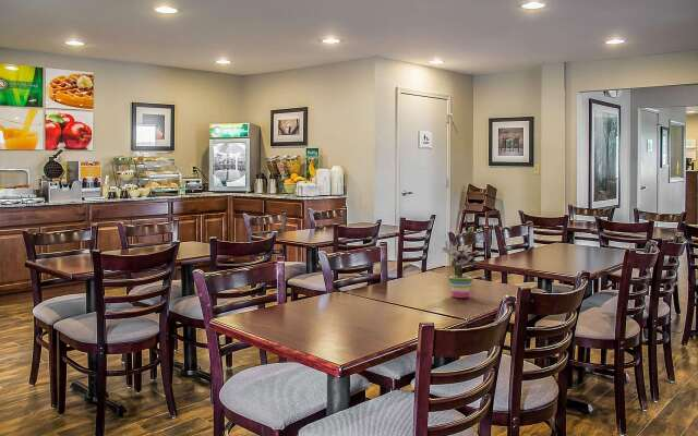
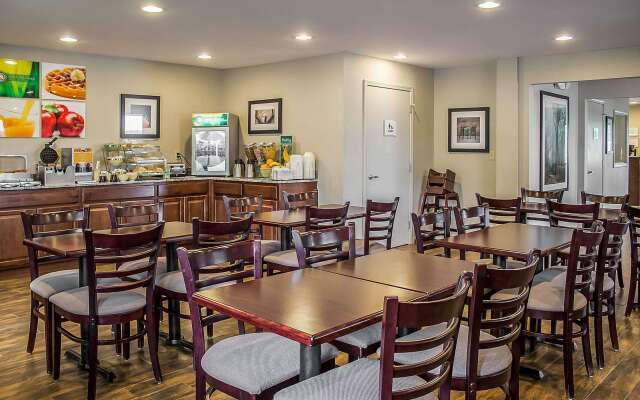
- potted plant [440,227,474,299]
